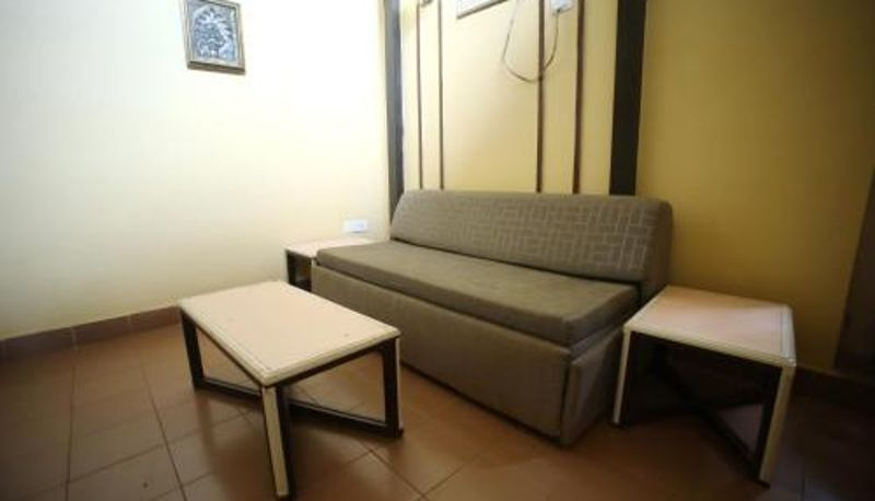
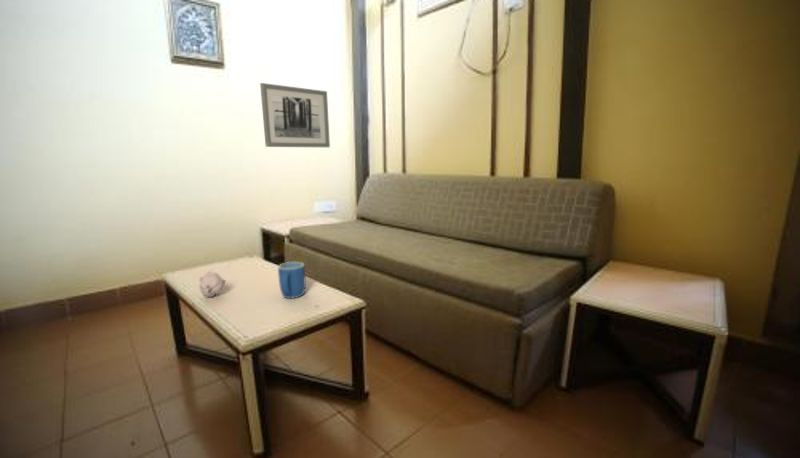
+ wall art [259,82,331,148]
+ mug [277,261,307,299]
+ flower [198,270,227,298]
